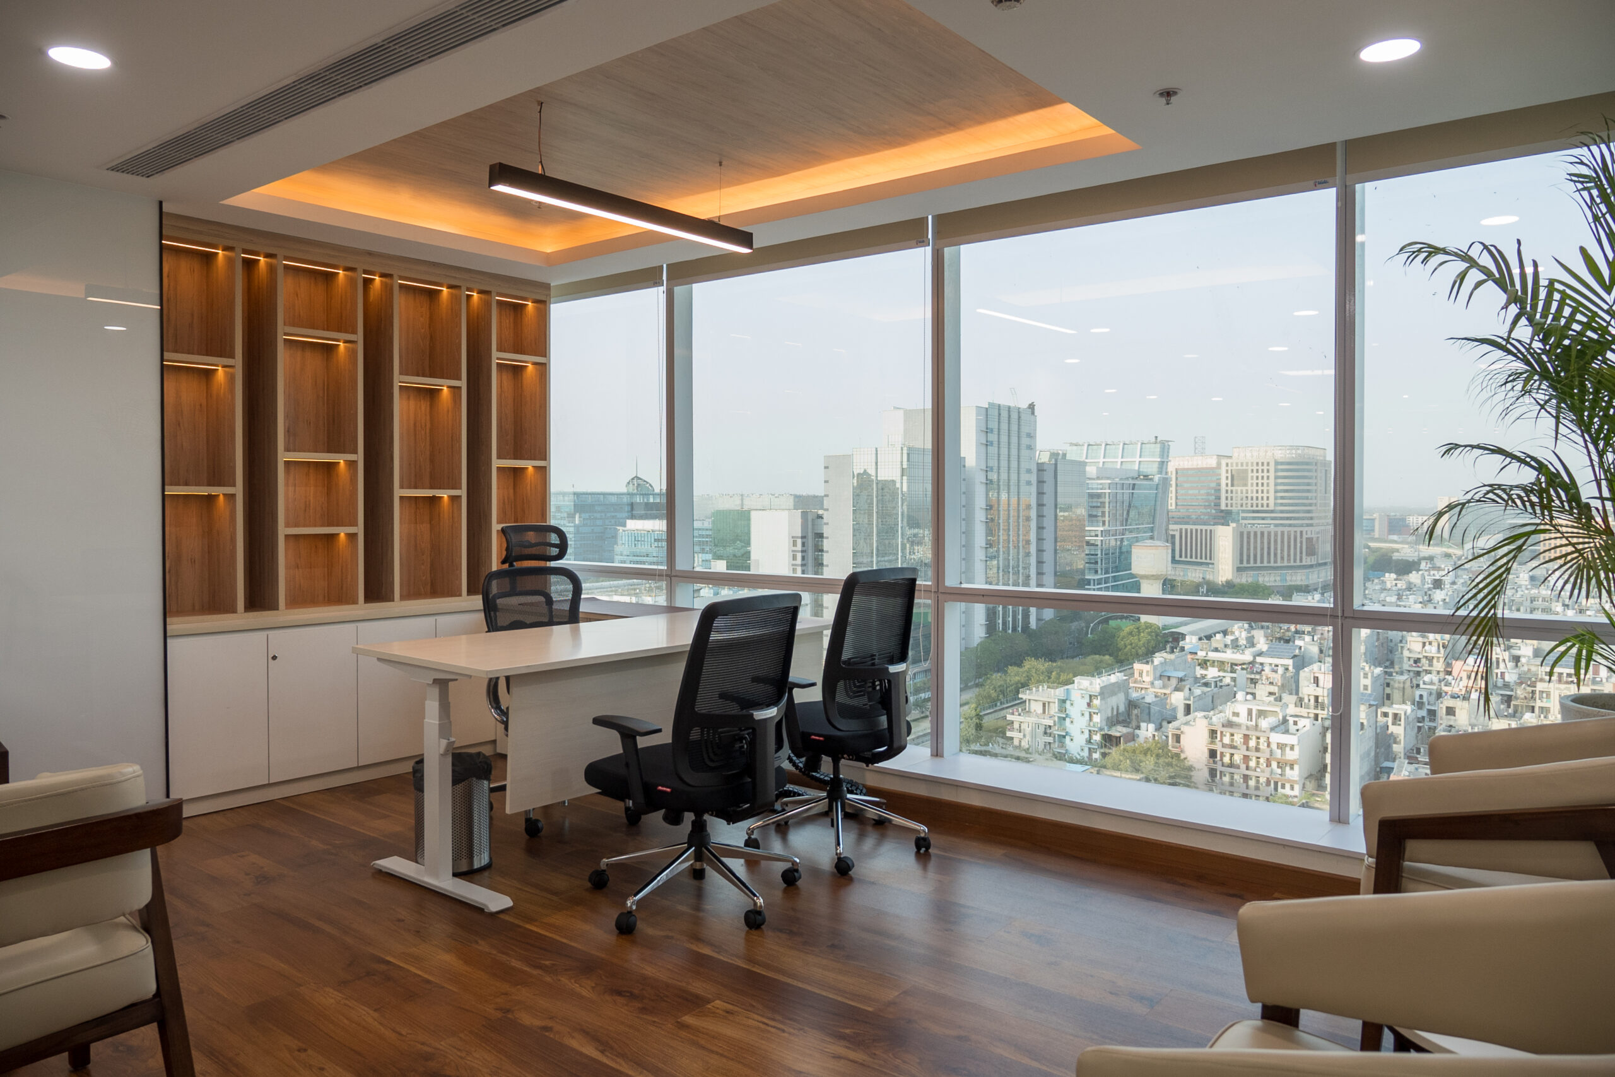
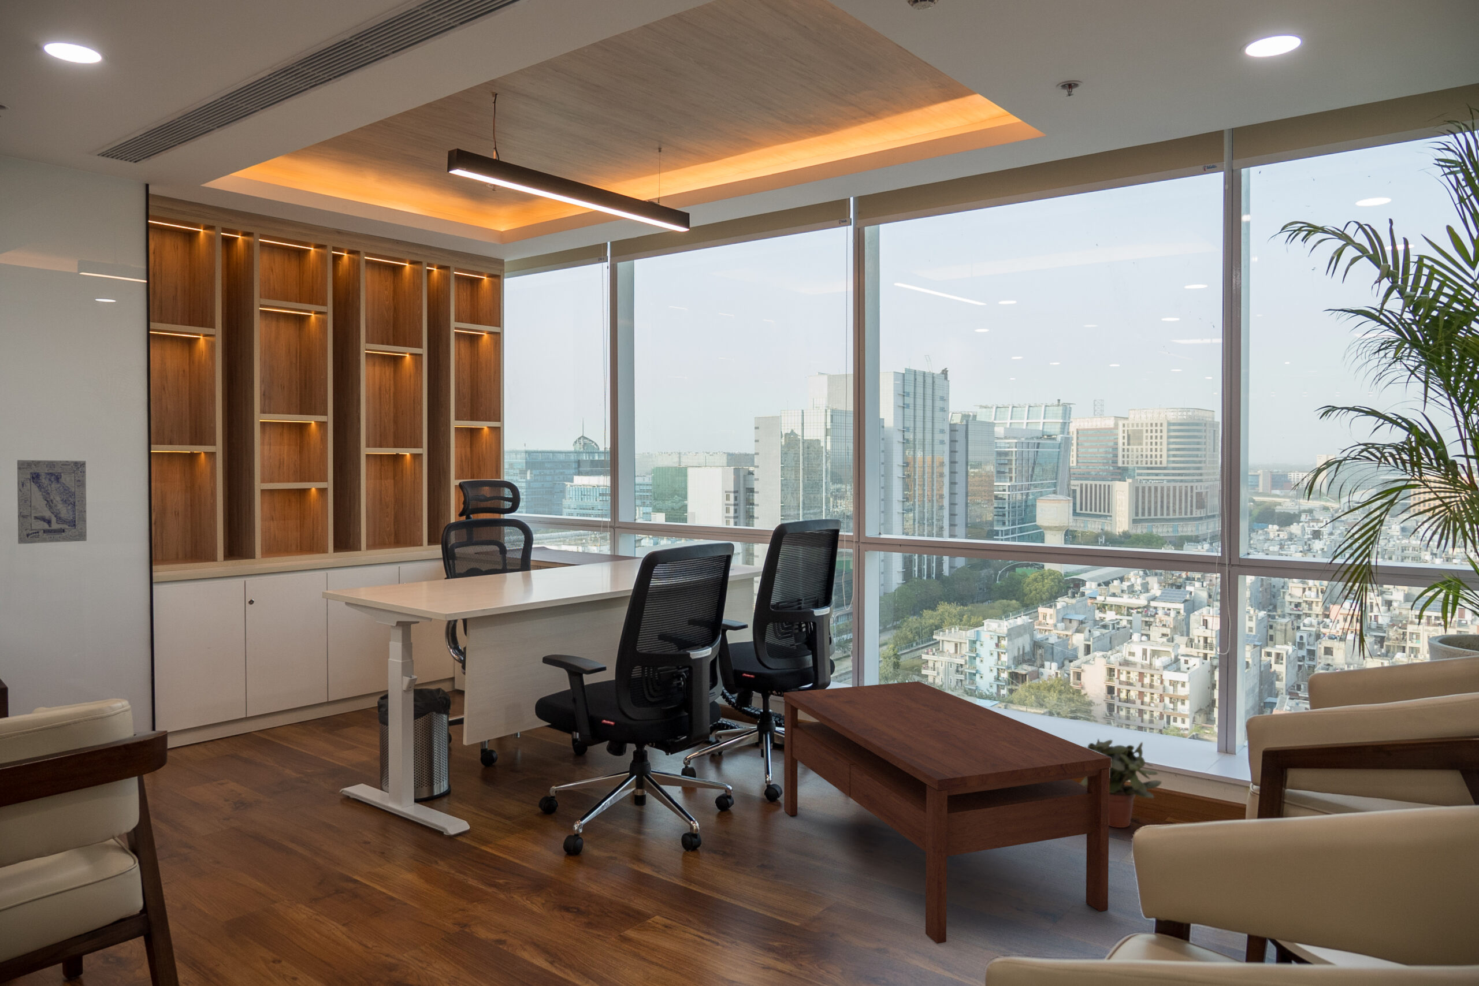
+ coffee table [782,681,1111,944]
+ potted plant [1080,738,1162,829]
+ wall art [17,459,87,545]
